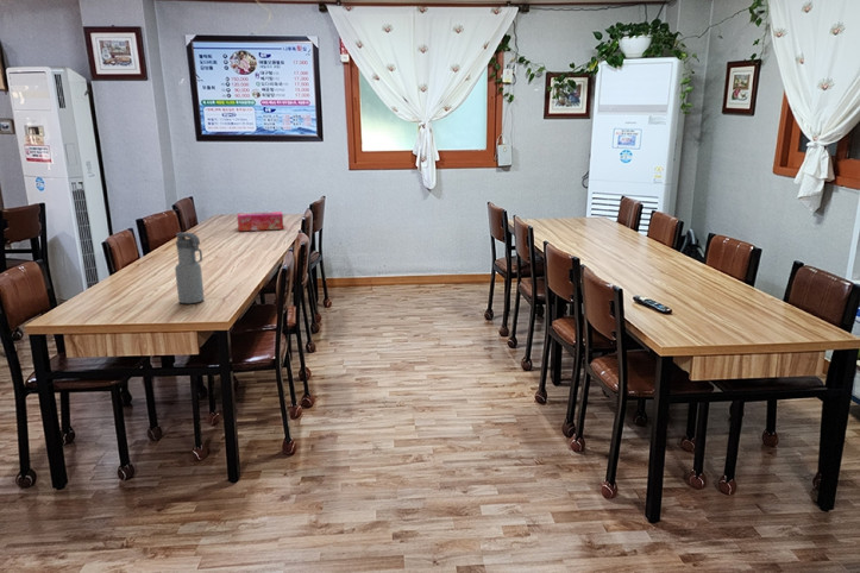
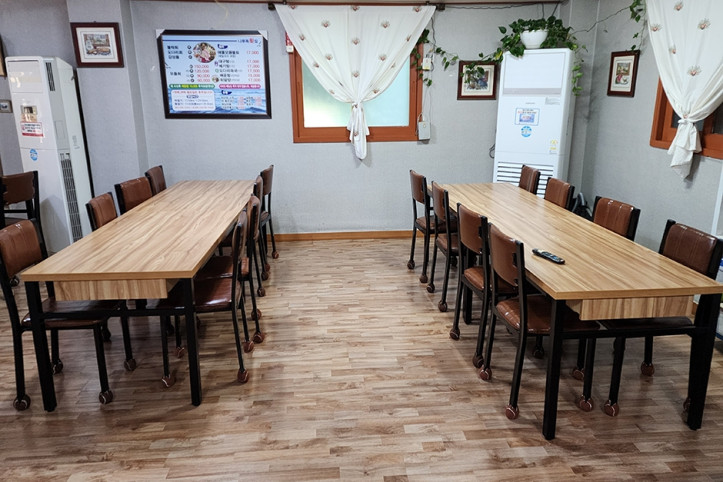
- water bottle [174,232,205,304]
- tissue box [236,210,284,232]
